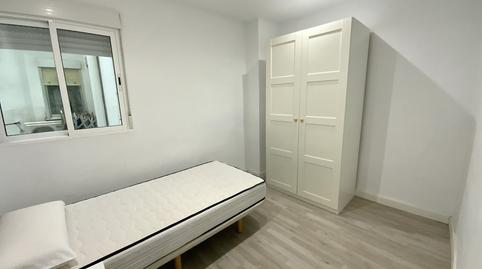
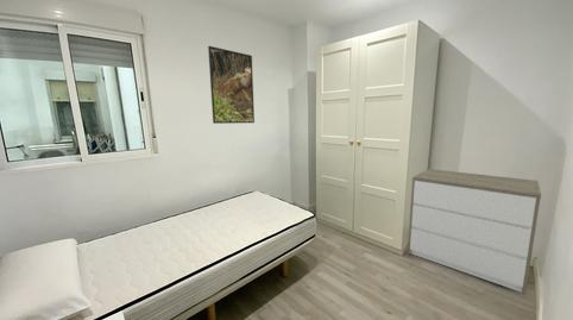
+ dresser [407,168,542,296]
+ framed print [207,45,256,125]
